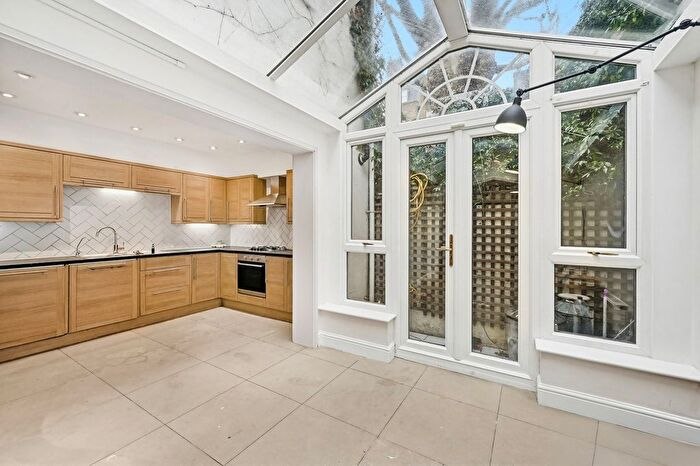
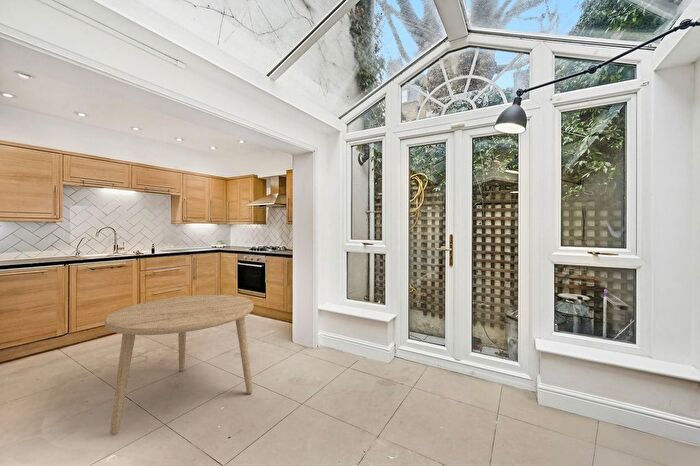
+ dining table [103,294,254,436]
